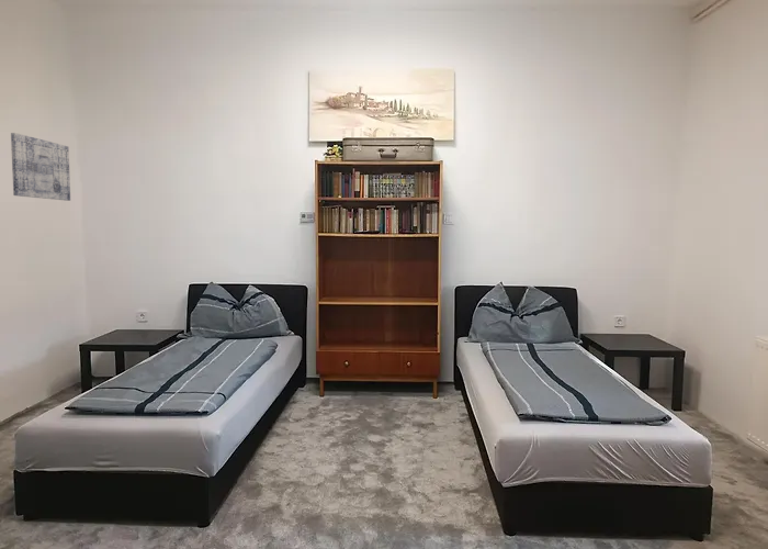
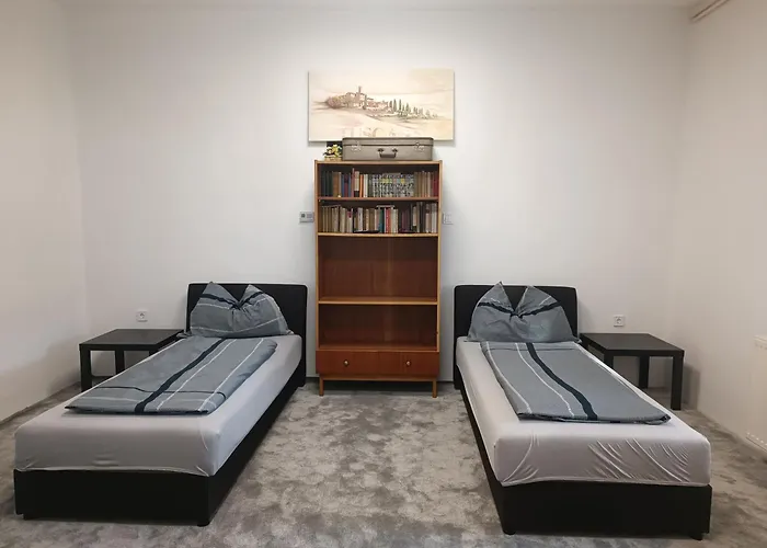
- wall art [10,132,71,202]
